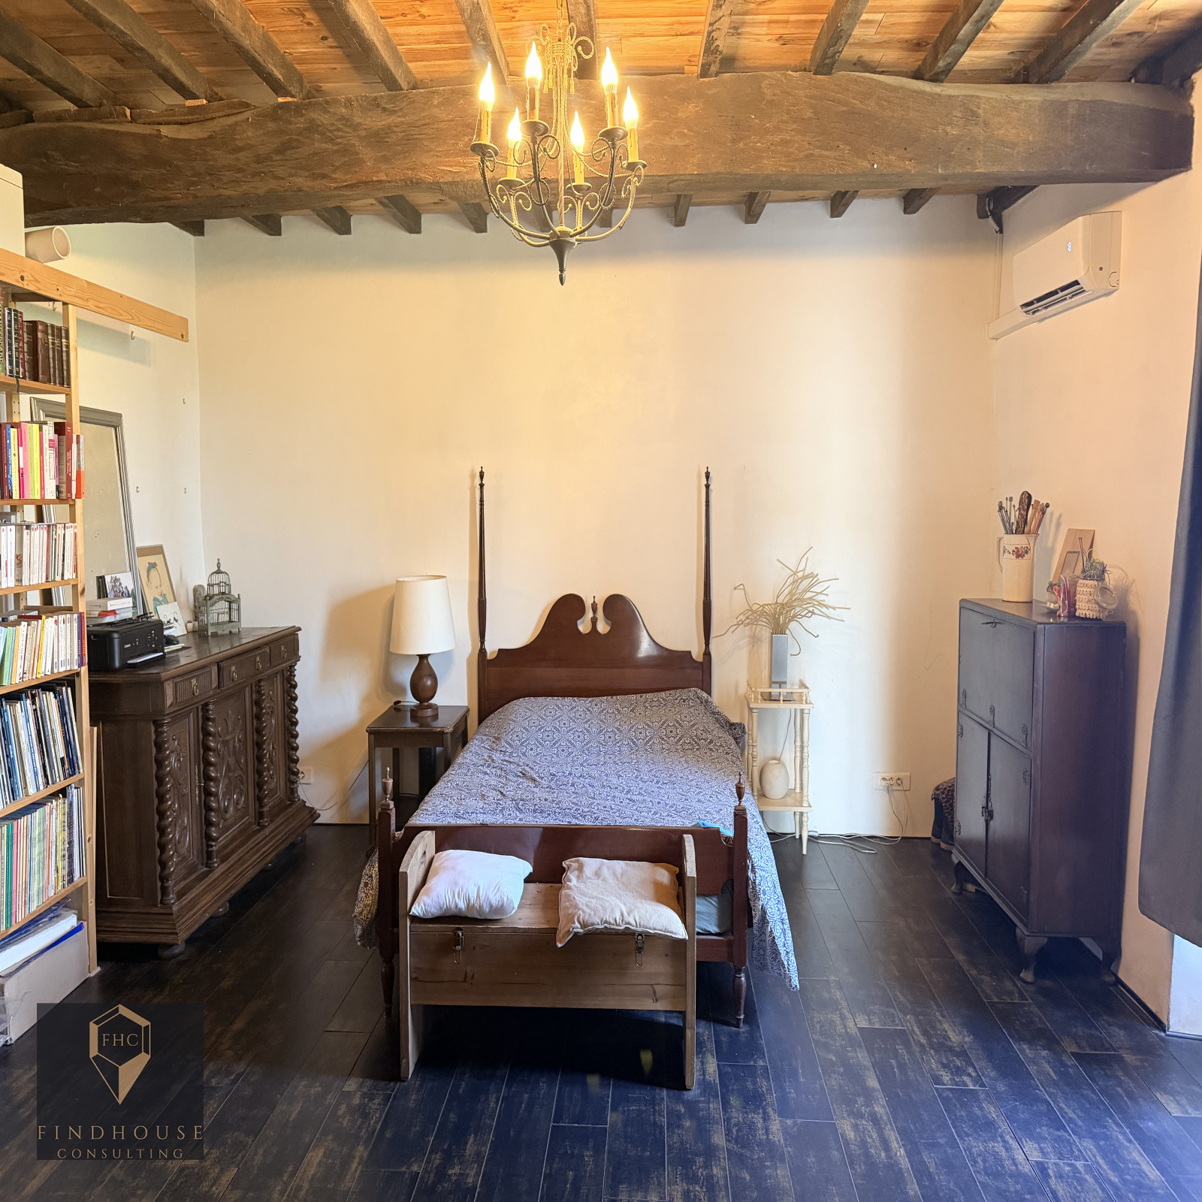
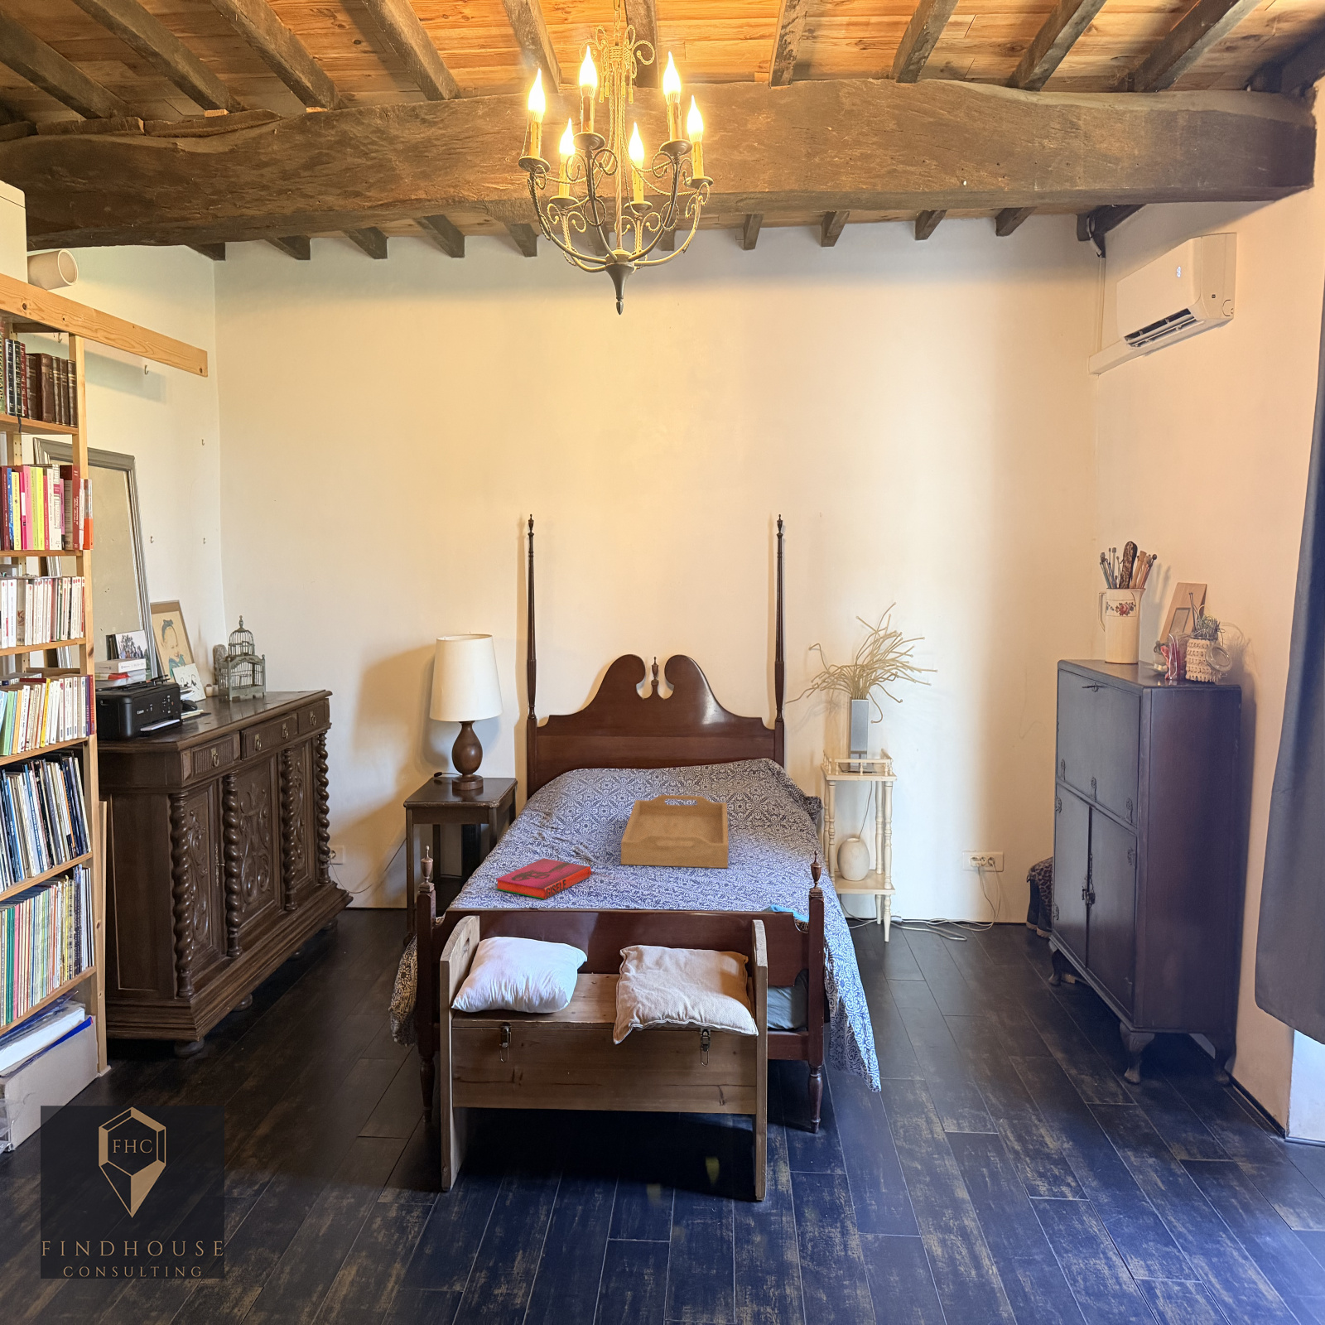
+ hardback book [495,857,592,900]
+ serving tray [620,795,729,869]
